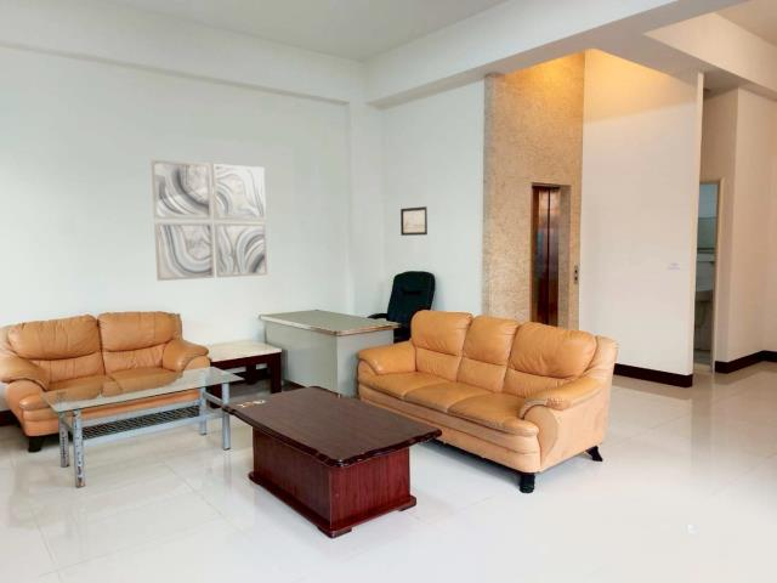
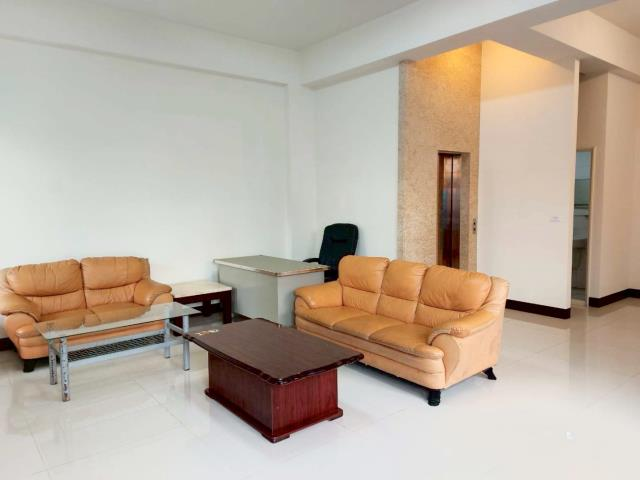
- wall art [149,158,268,282]
- wall art [399,205,429,237]
